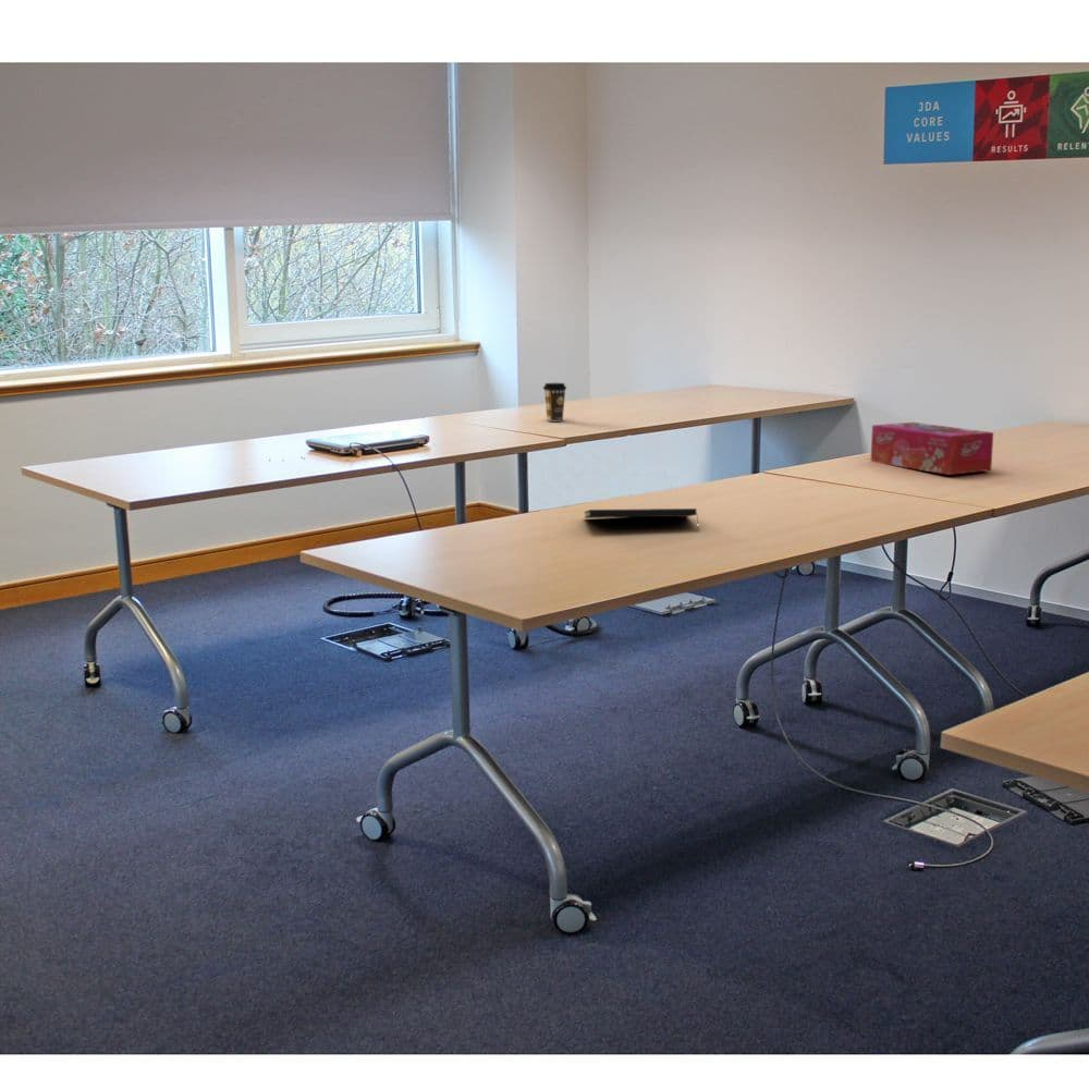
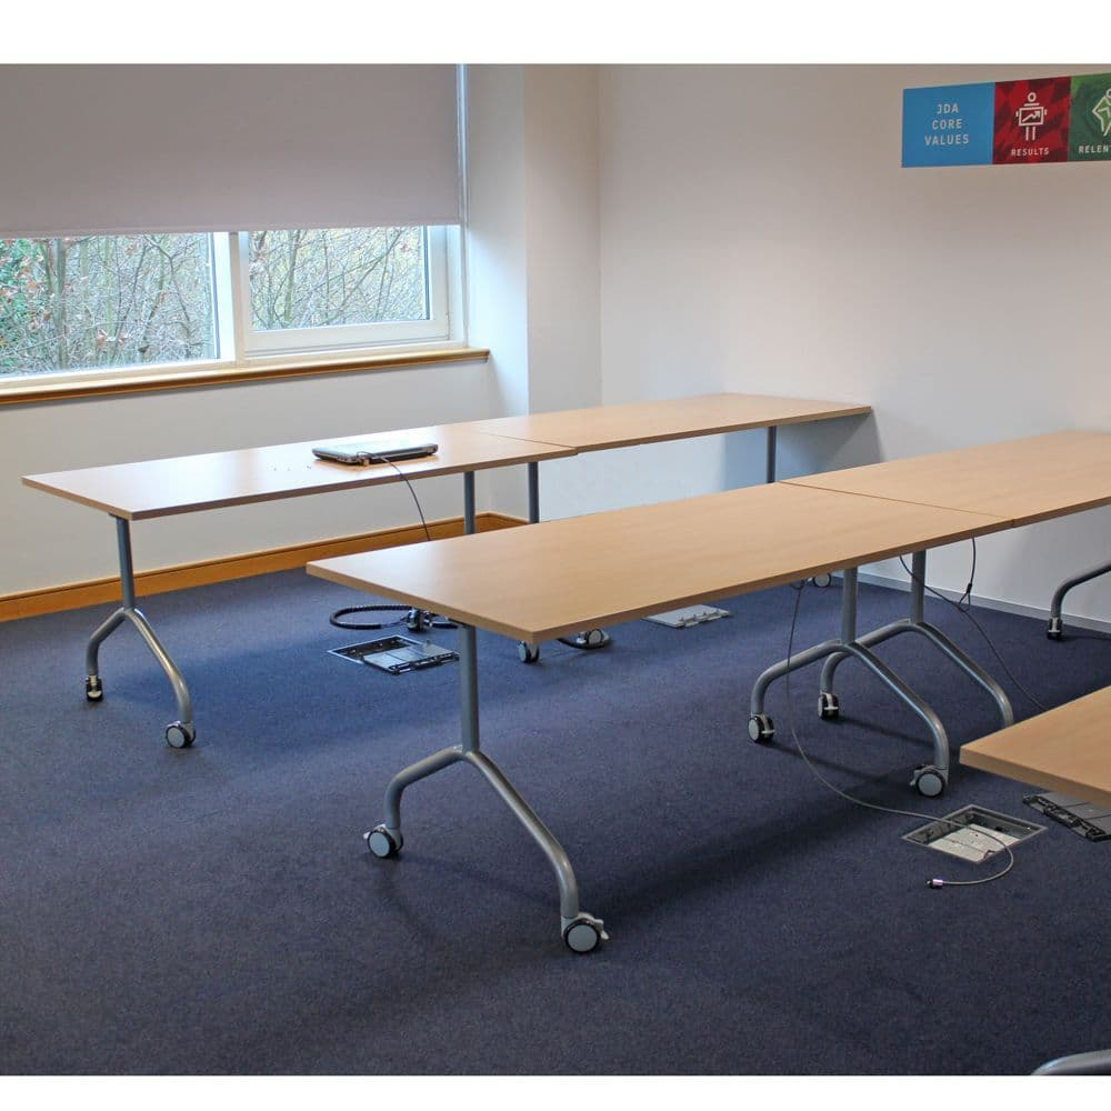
- tissue box [870,421,994,476]
- coffee cup [542,382,567,423]
- notepad [583,507,700,530]
